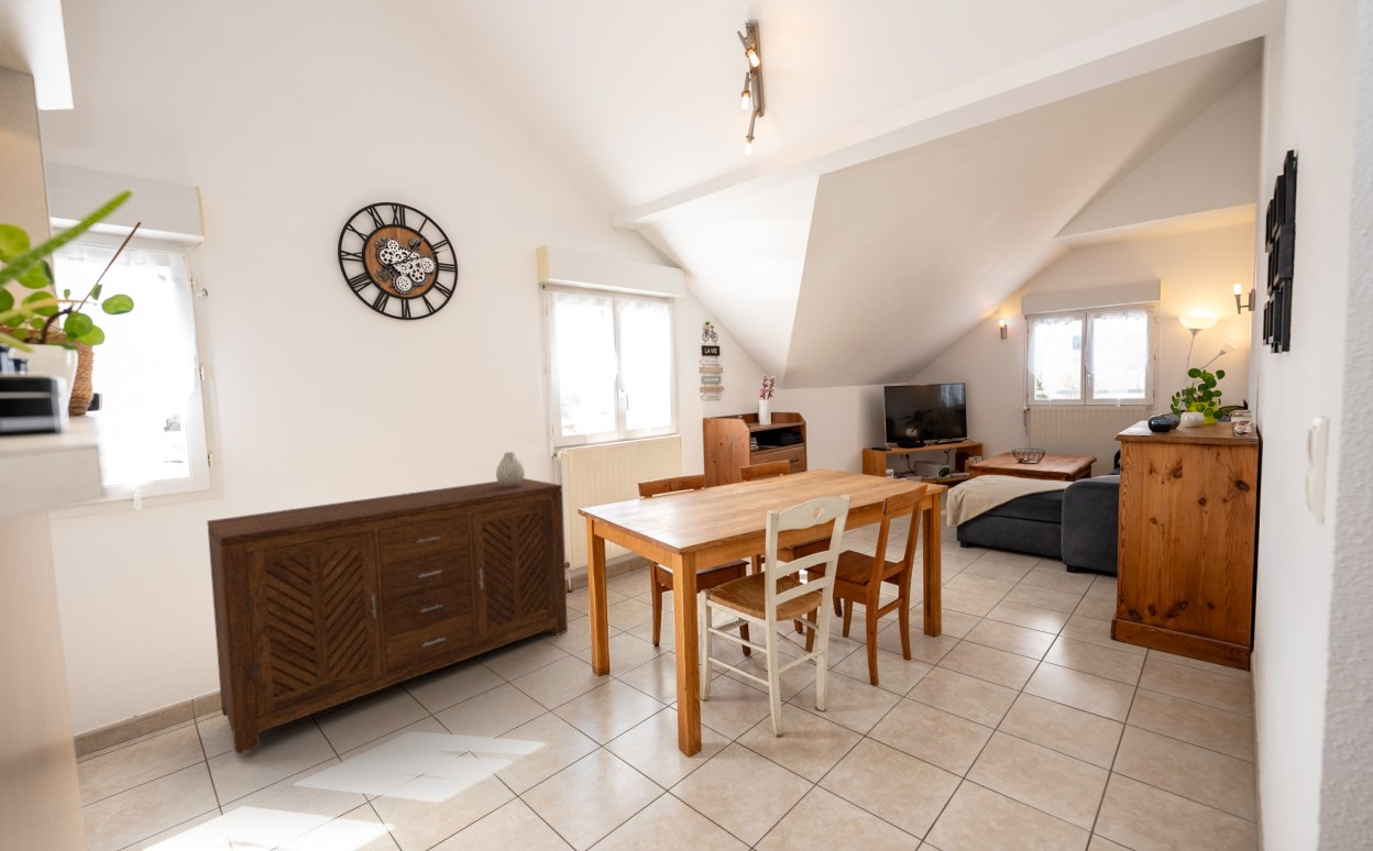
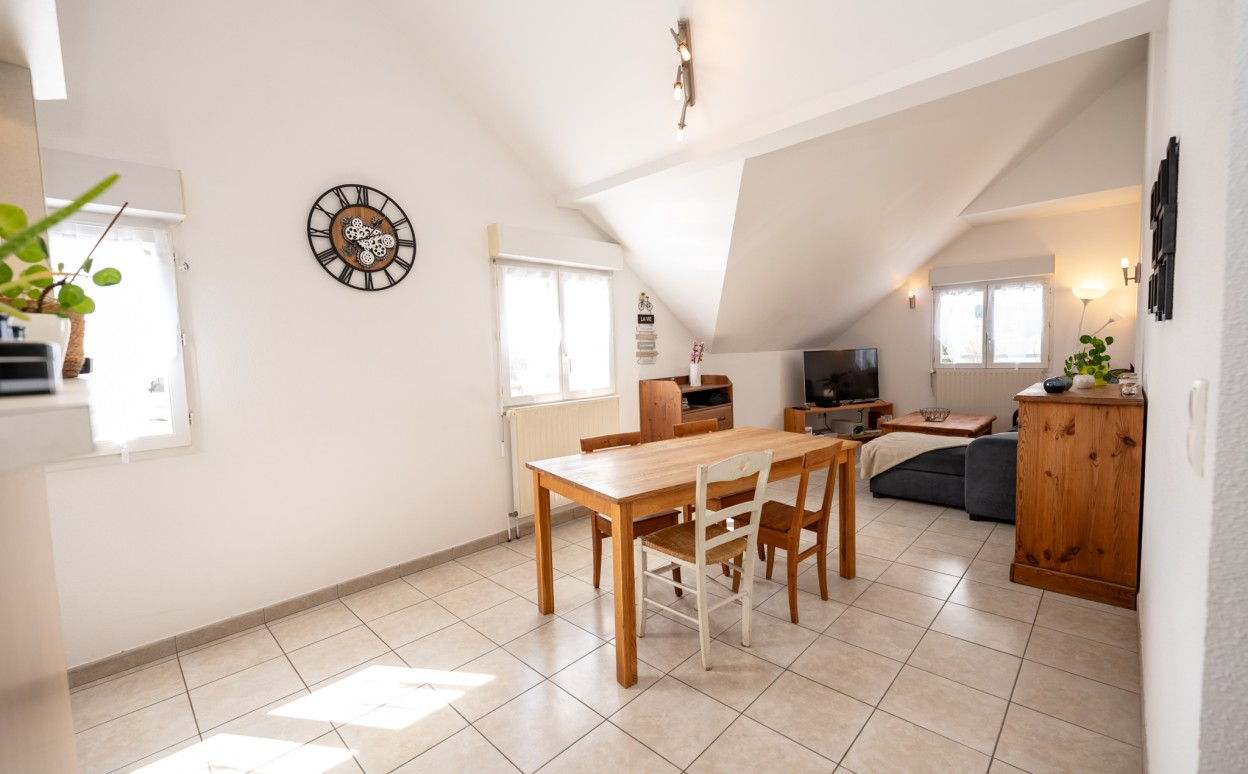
- vase [495,451,526,487]
- sideboard [206,477,569,756]
